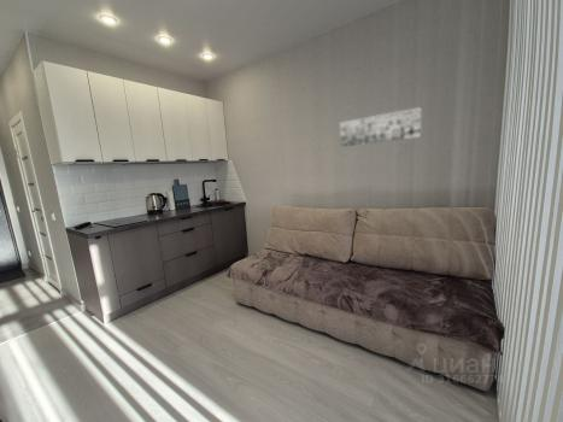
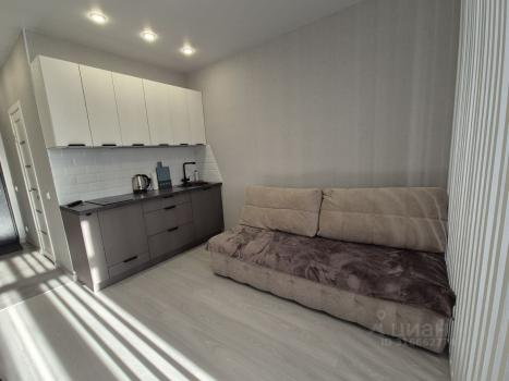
- wall art [339,106,422,148]
